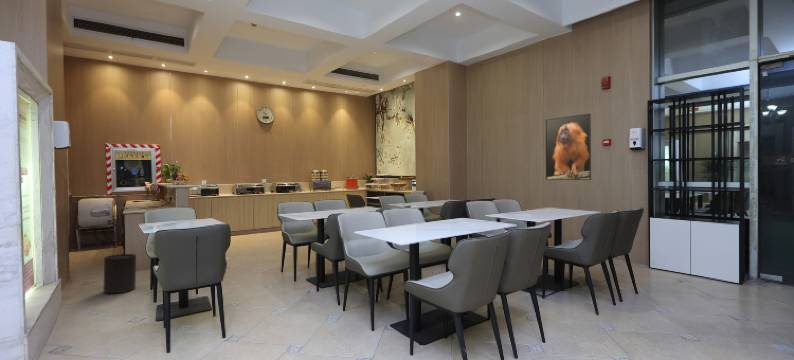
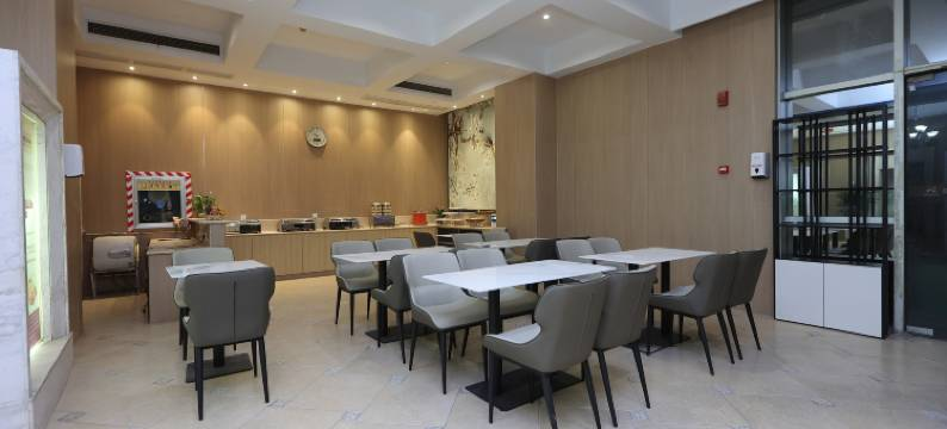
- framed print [544,113,592,181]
- trash can [103,253,137,294]
